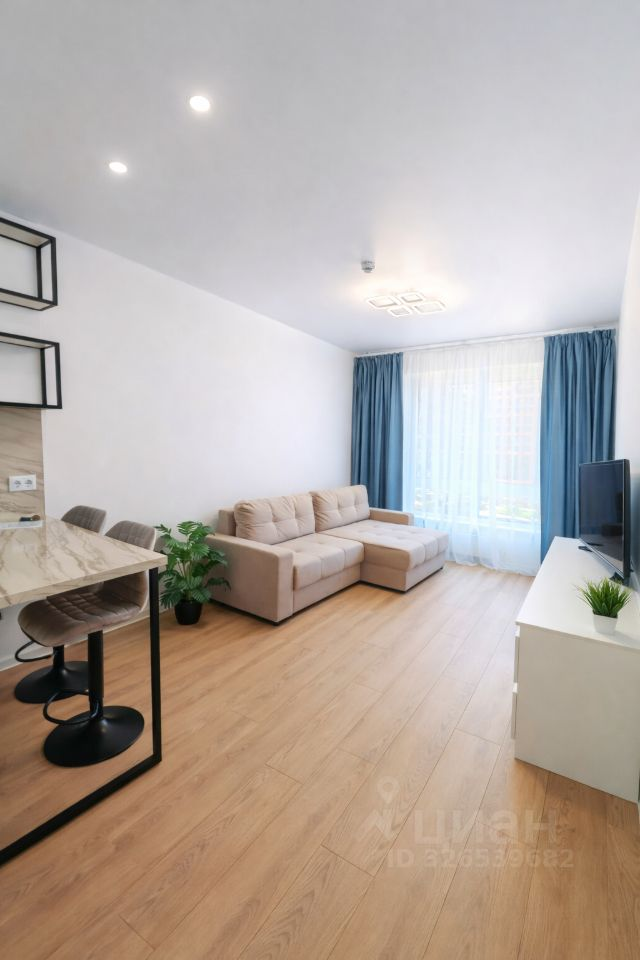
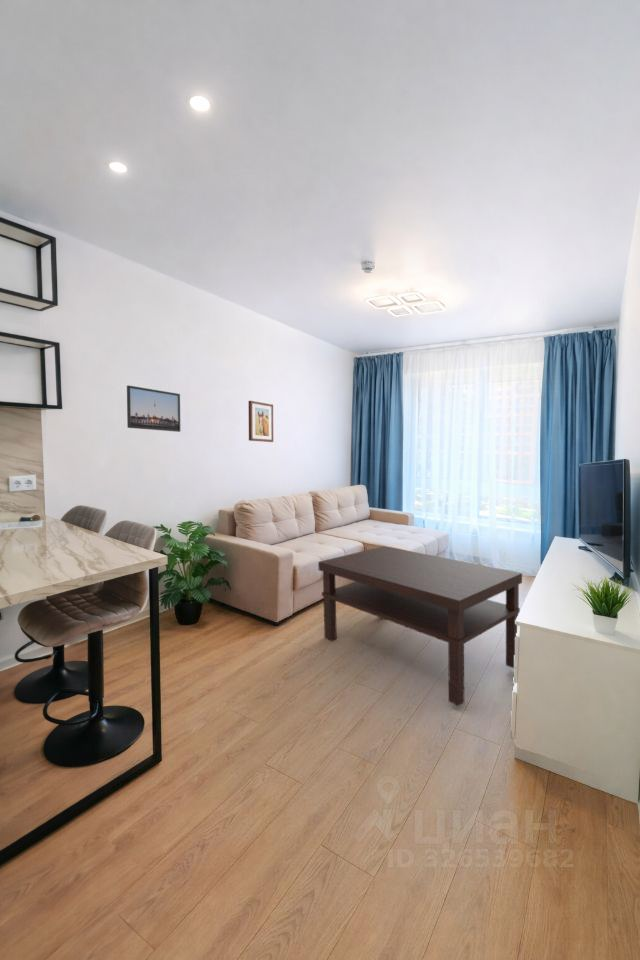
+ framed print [126,384,181,433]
+ coffee table [317,545,523,707]
+ wall art [248,400,274,443]
